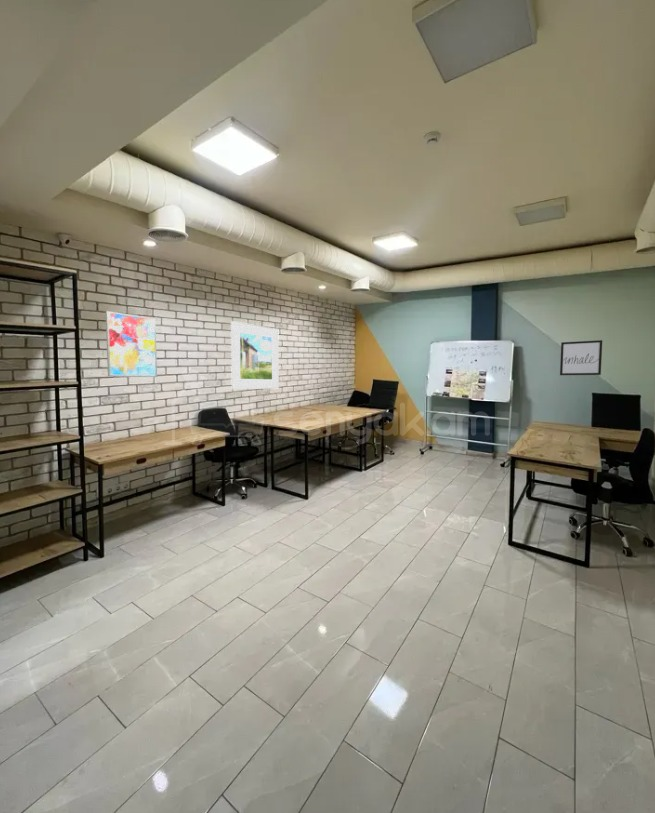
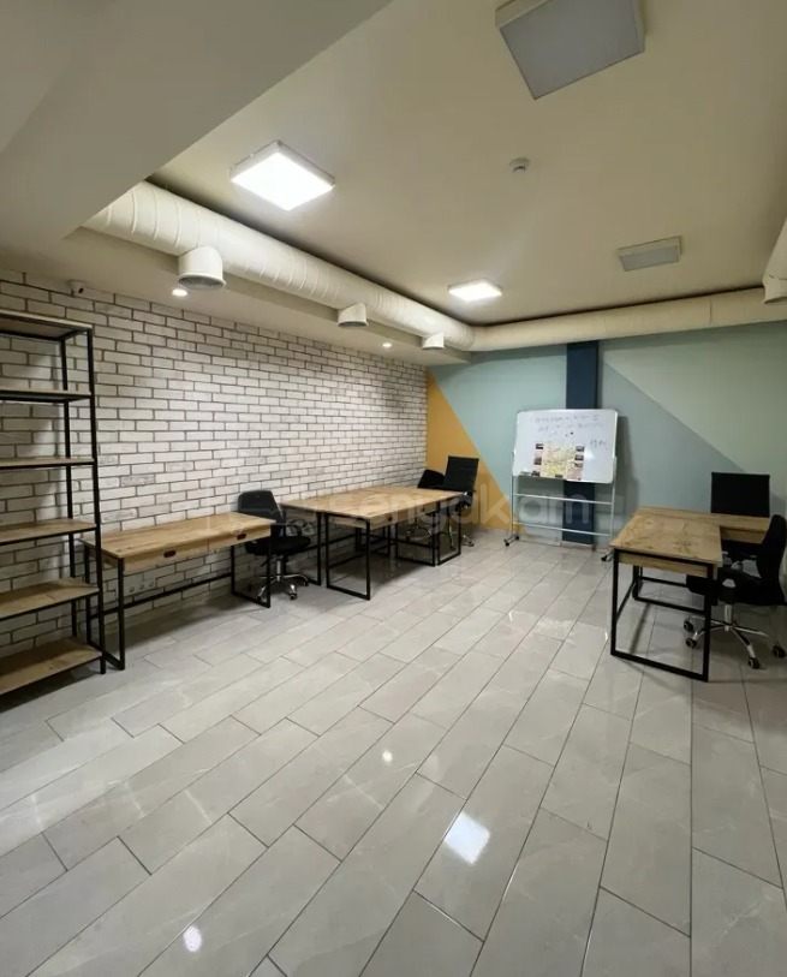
- wall art [559,339,603,376]
- wall art [105,310,158,378]
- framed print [230,320,280,390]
